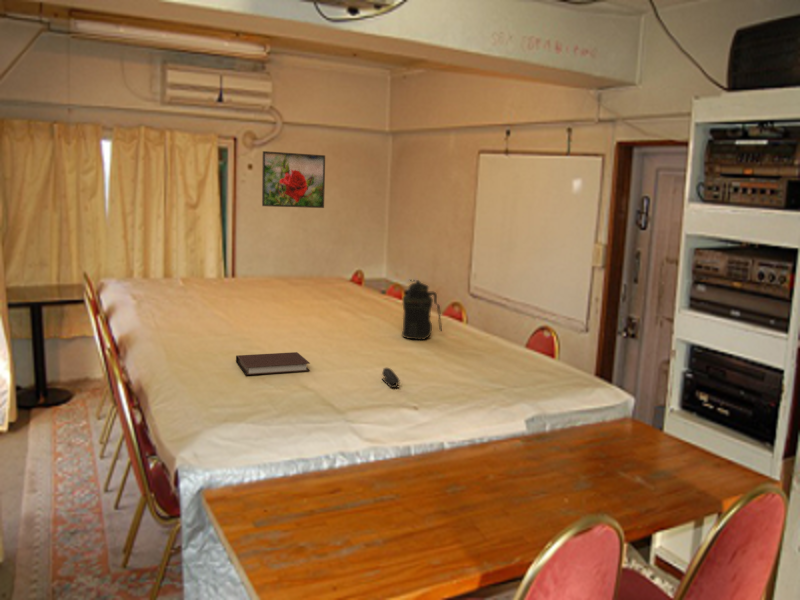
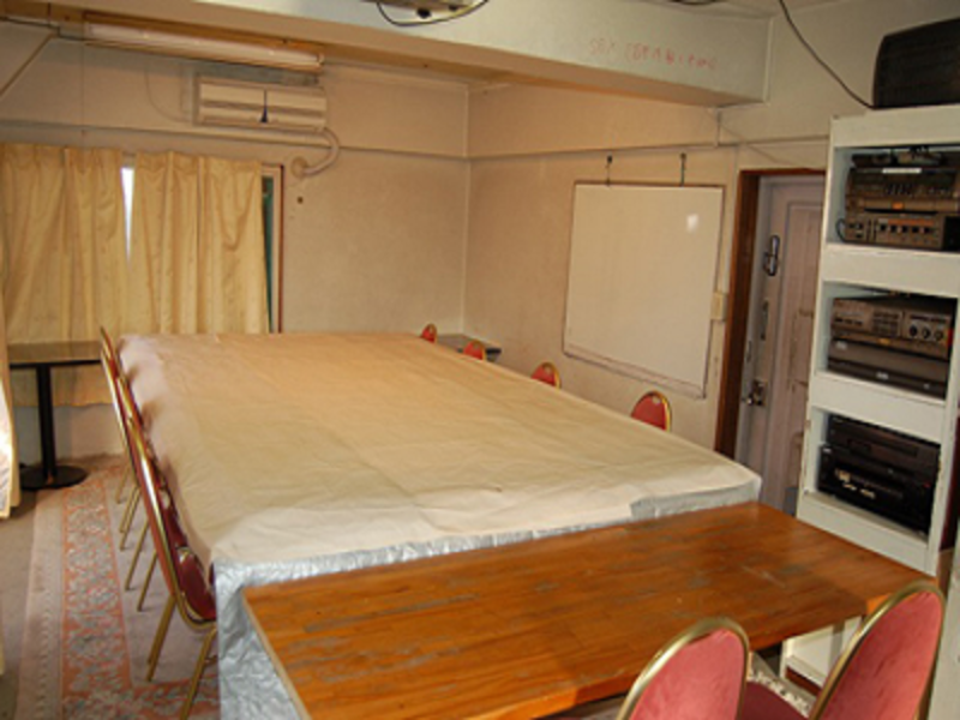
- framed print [261,150,326,209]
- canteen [401,279,443,341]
- stapler [381,367,401,389]
- notebook [235,351,311,376]
